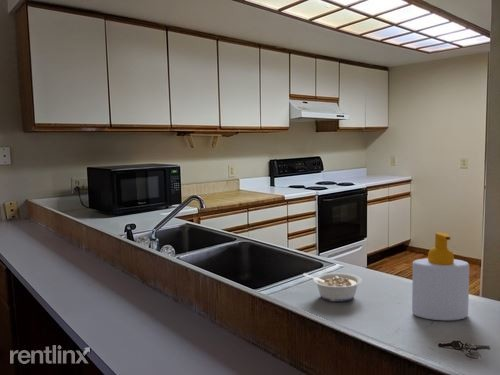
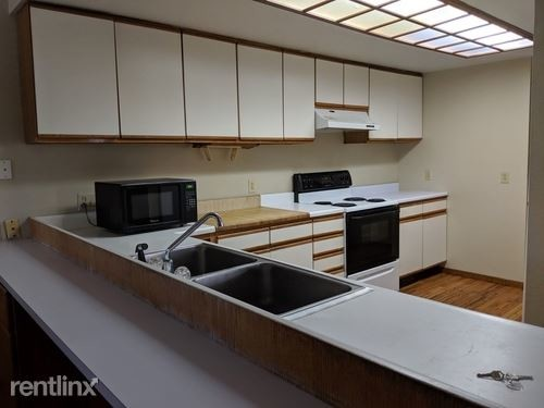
- legume [303,272,363,302]
- soap bottle [411,231,470,321]
